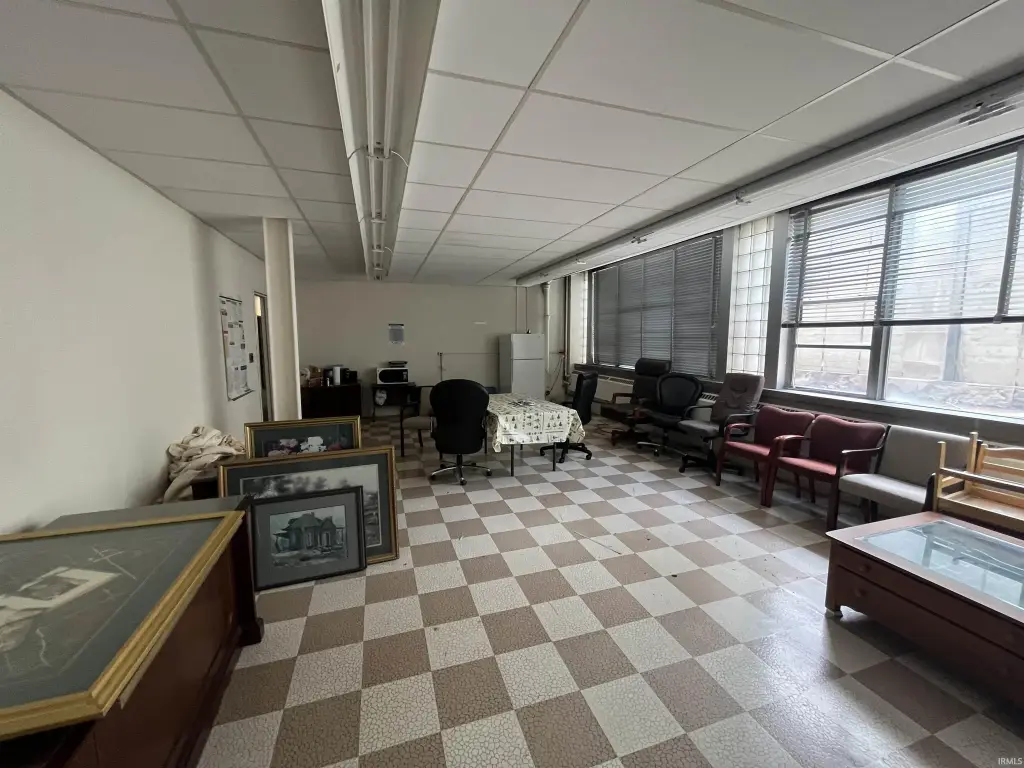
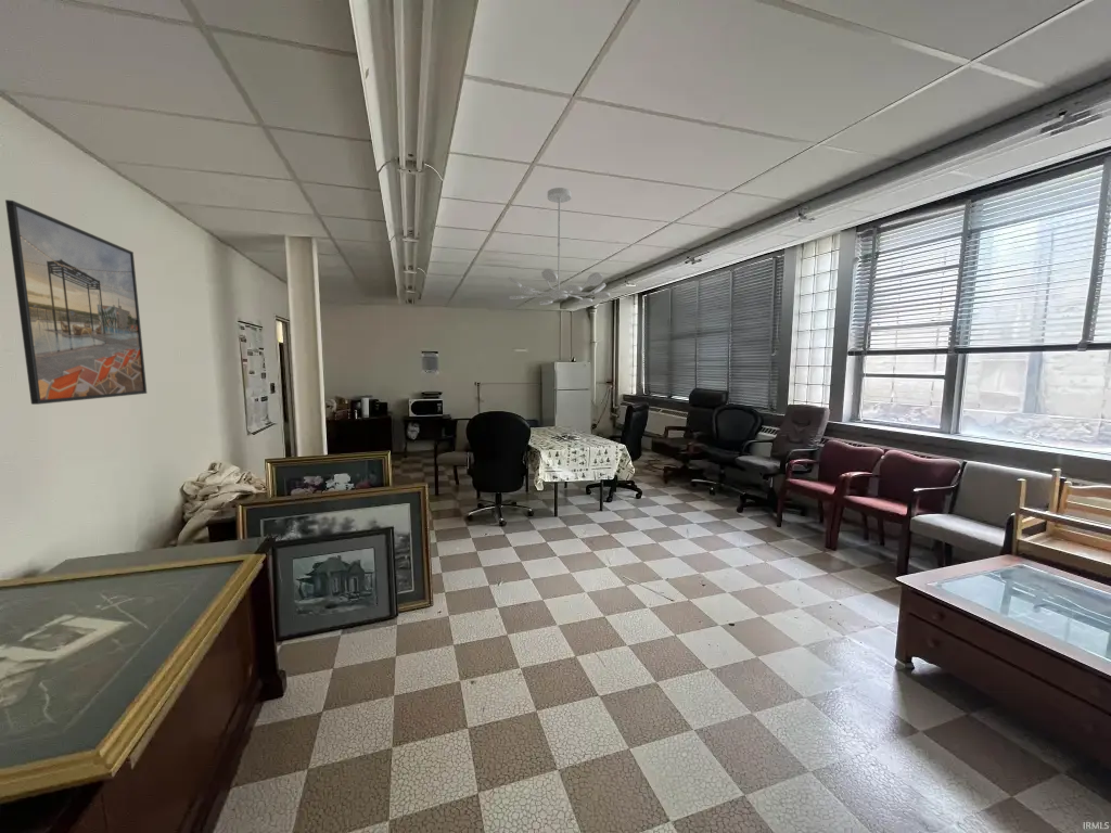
+ ceiling light [507,187,611,306]
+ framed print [4,198,148,406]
